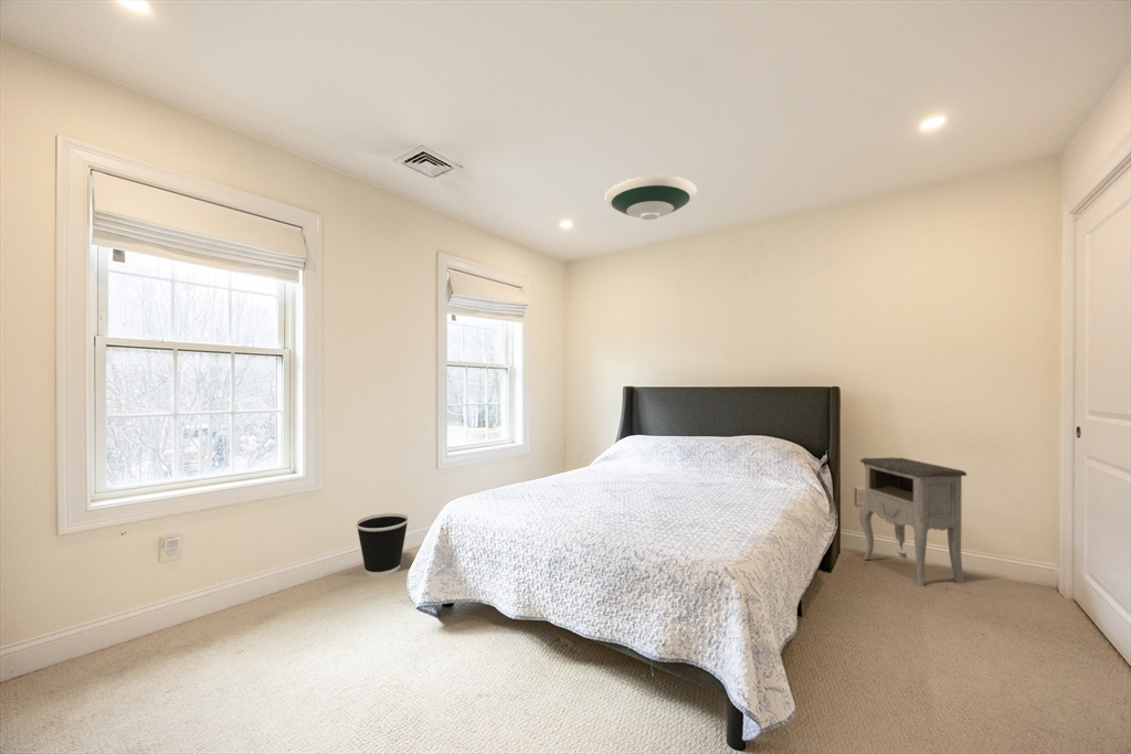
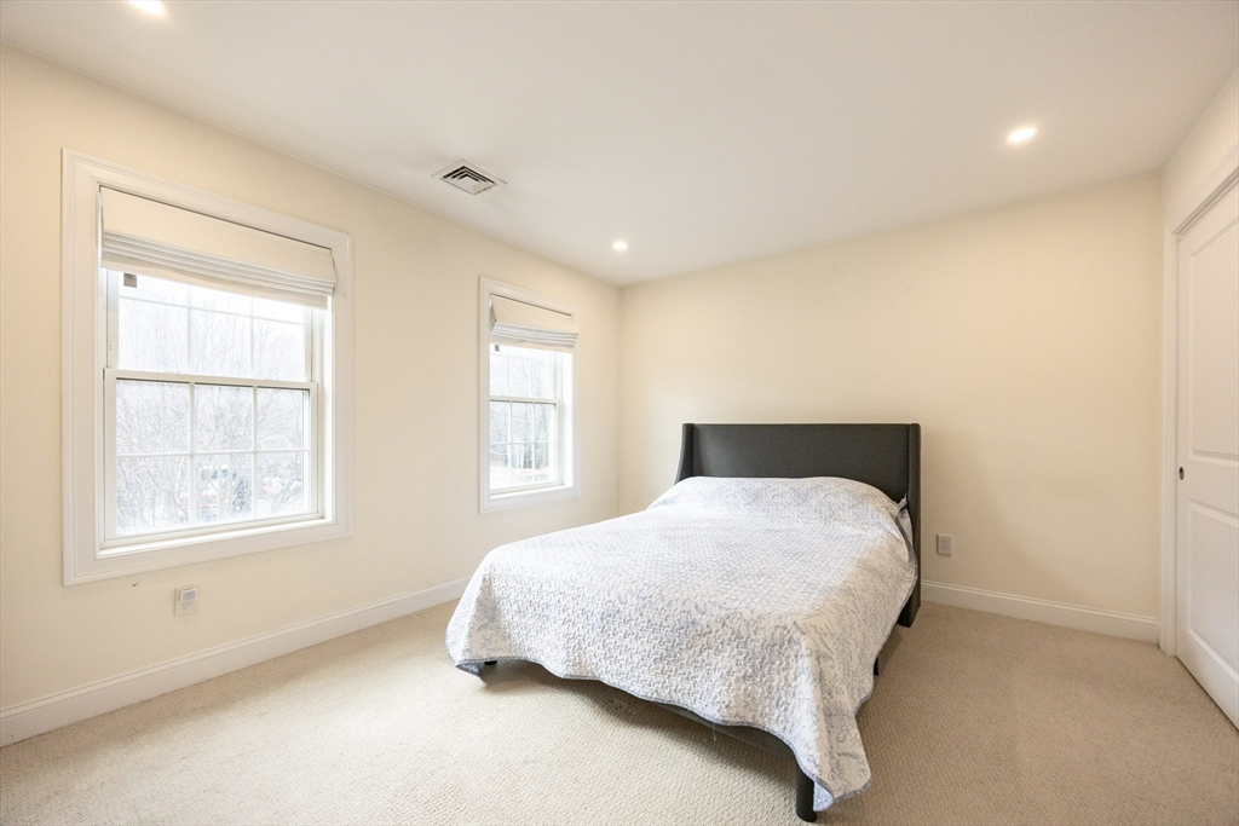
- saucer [603,174,698,221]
- wastebasket [355,512,410,577]
- nightstand [857,456,968,587]
